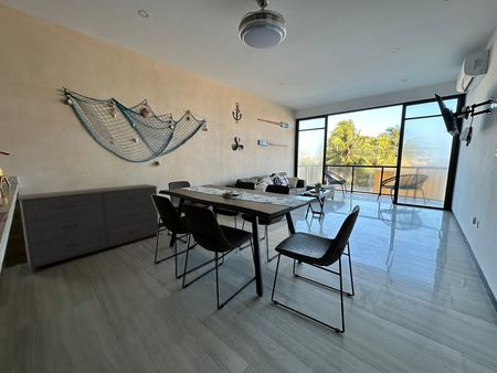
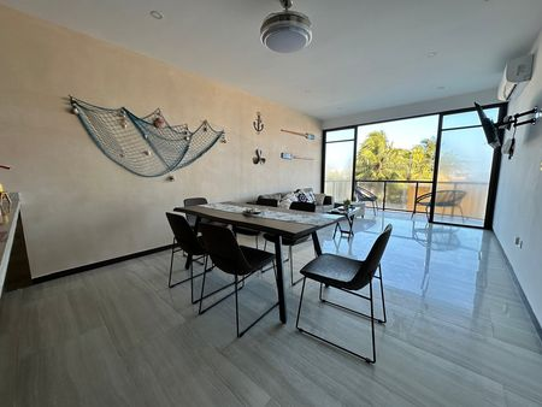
- dresser [17,183,160,274]
